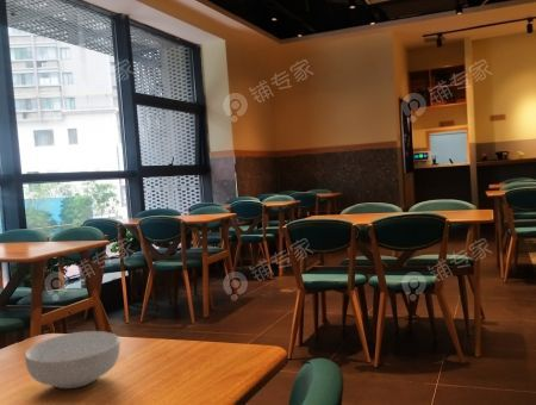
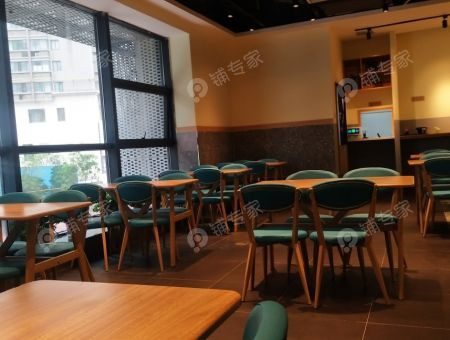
- cereal bowl [24,330,121,390]
